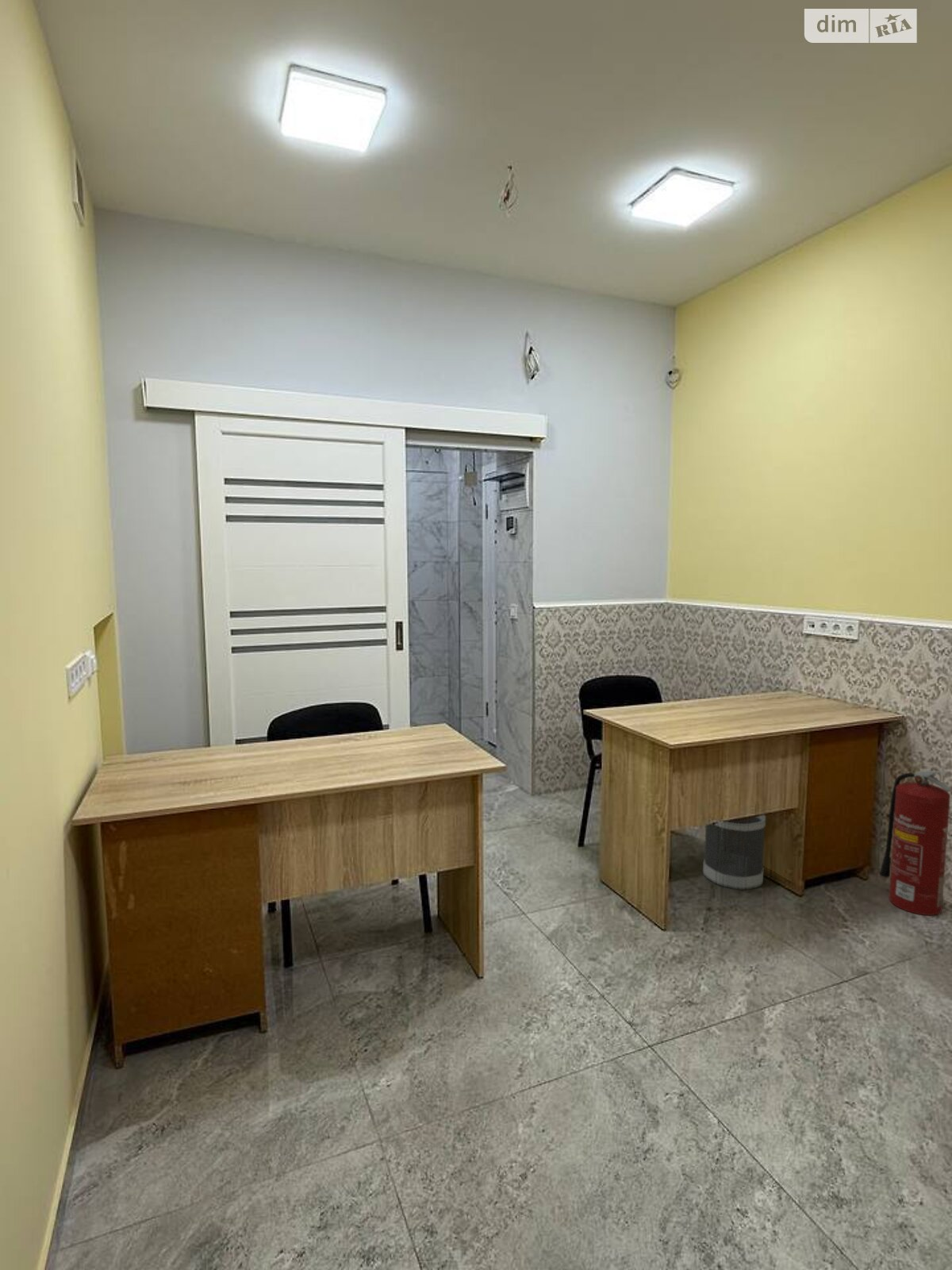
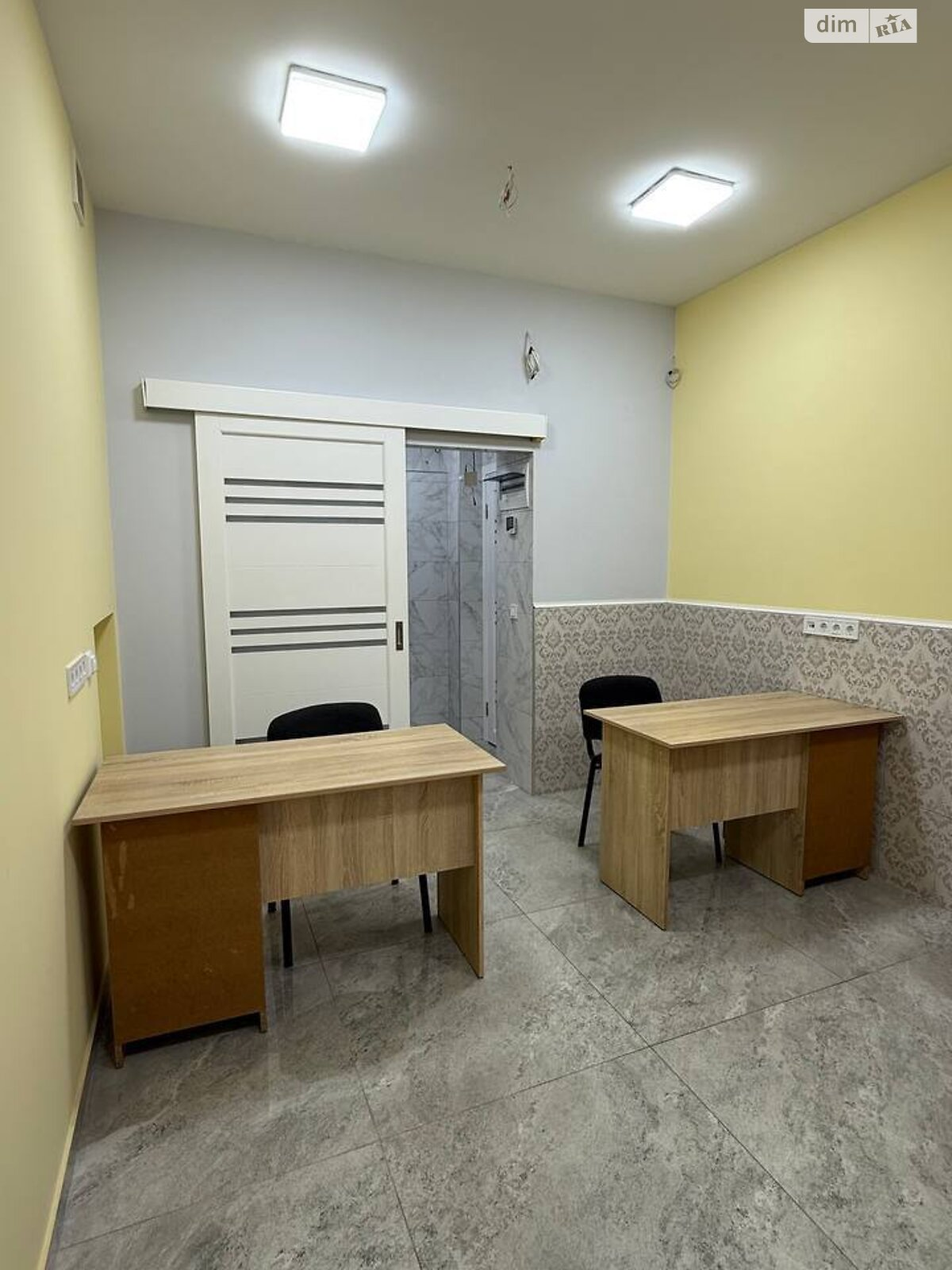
- wastebasket [702,814,766,891]
- fire extinguisher [879,770,952,916]
